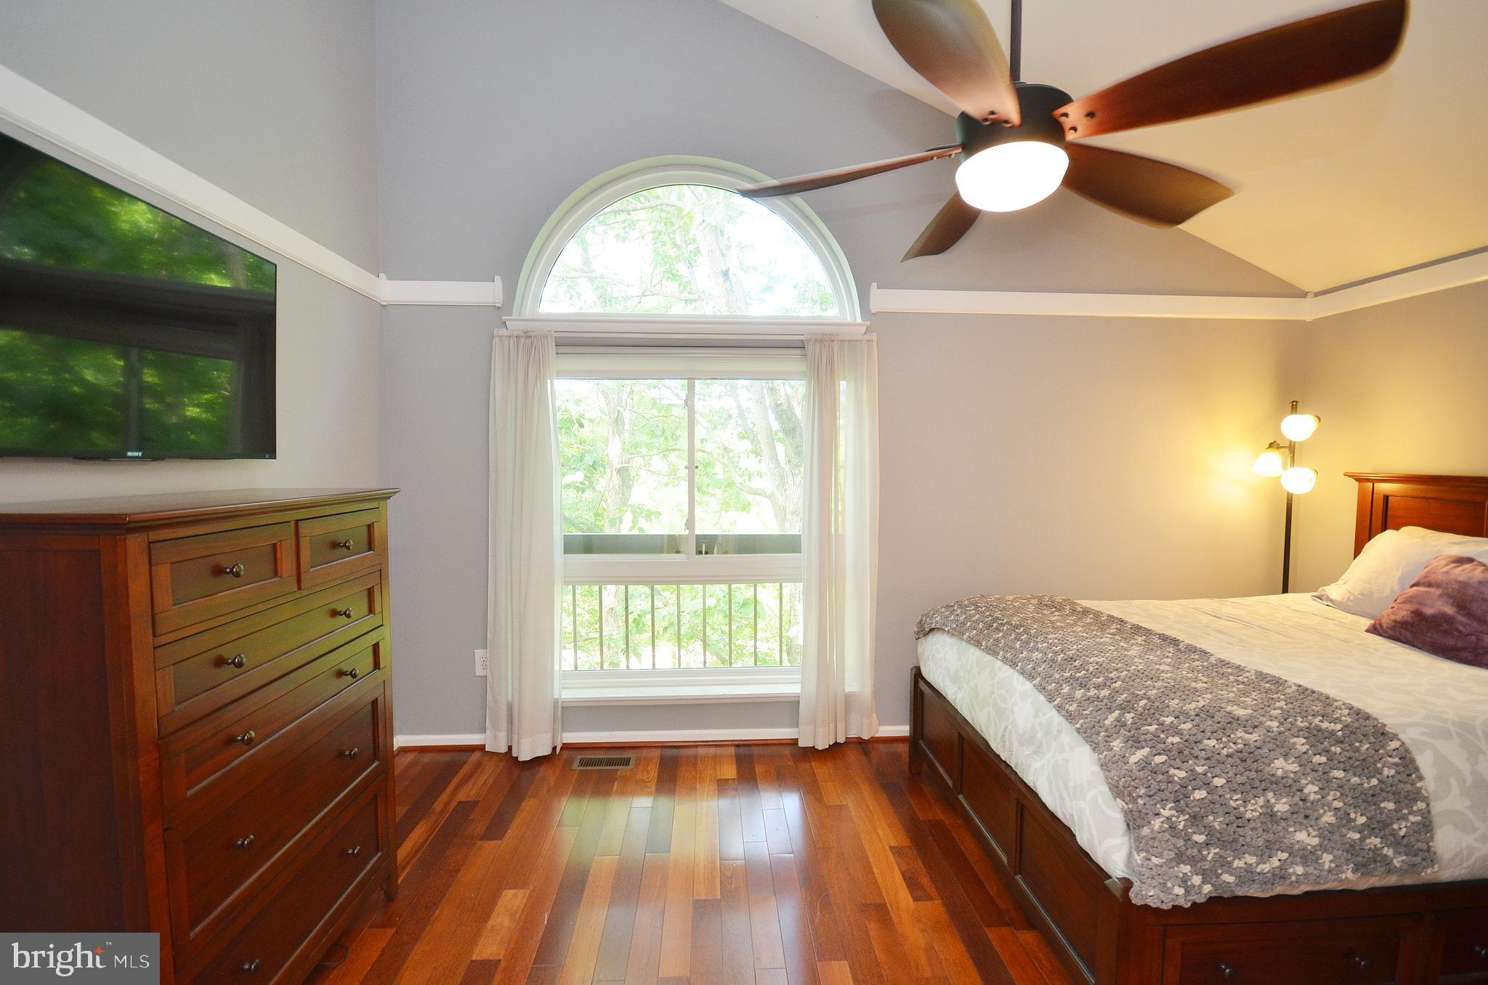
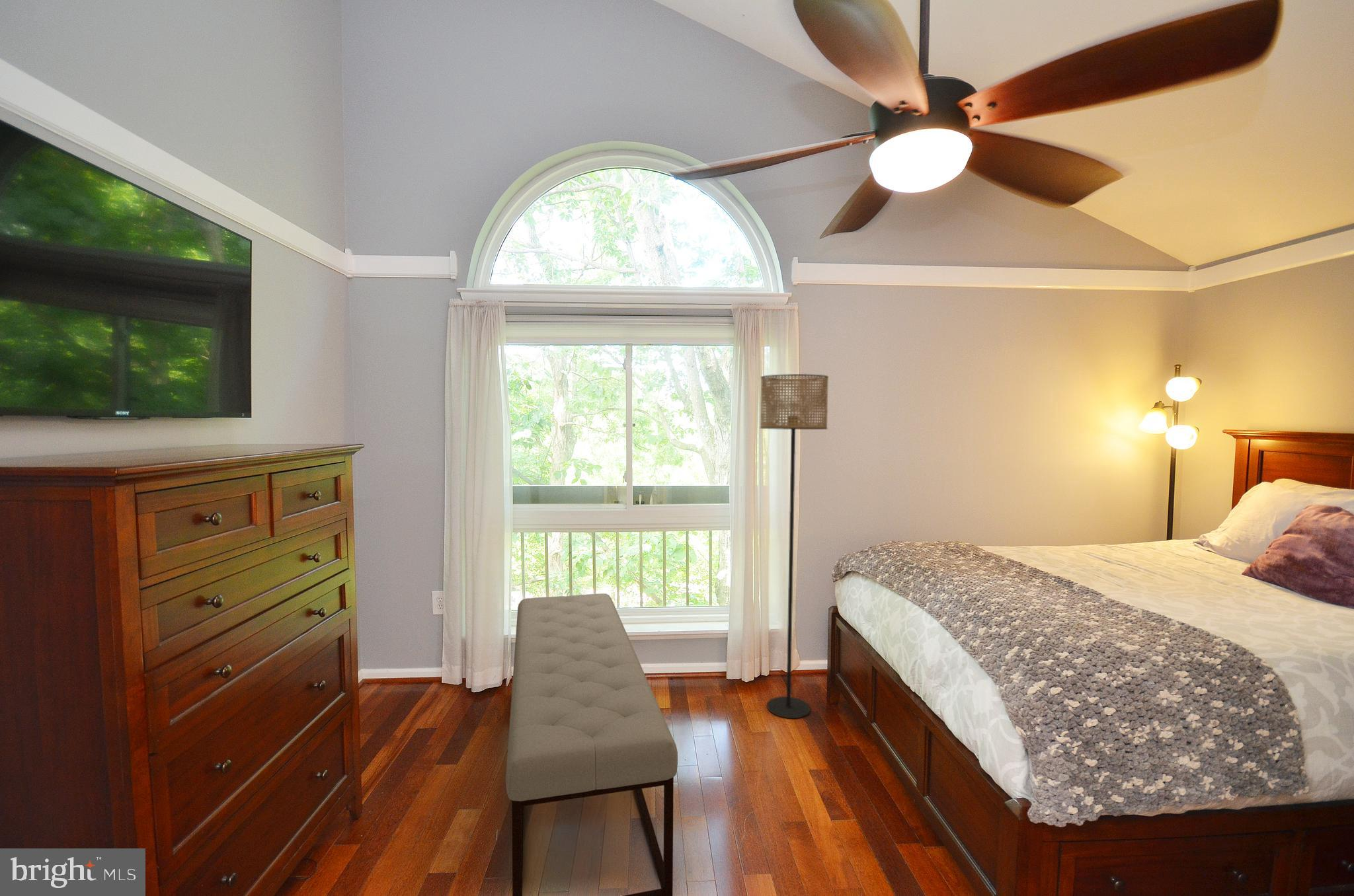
+ floor lamp [760,373,829,720]
+ bench [505,593,678,896]
